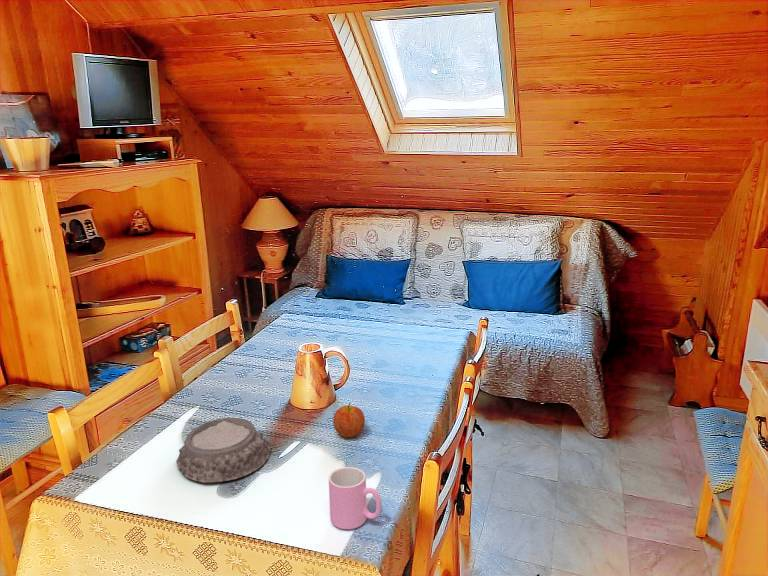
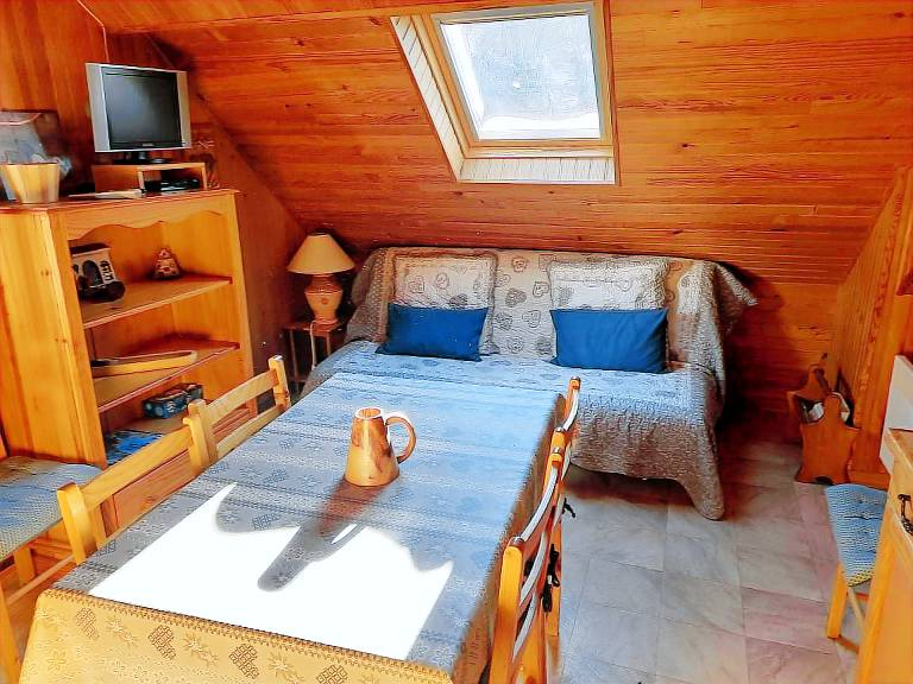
- apple [332,401,366,438]
- mortar [175,417,271,483]
- cup [328,466,382,530]
